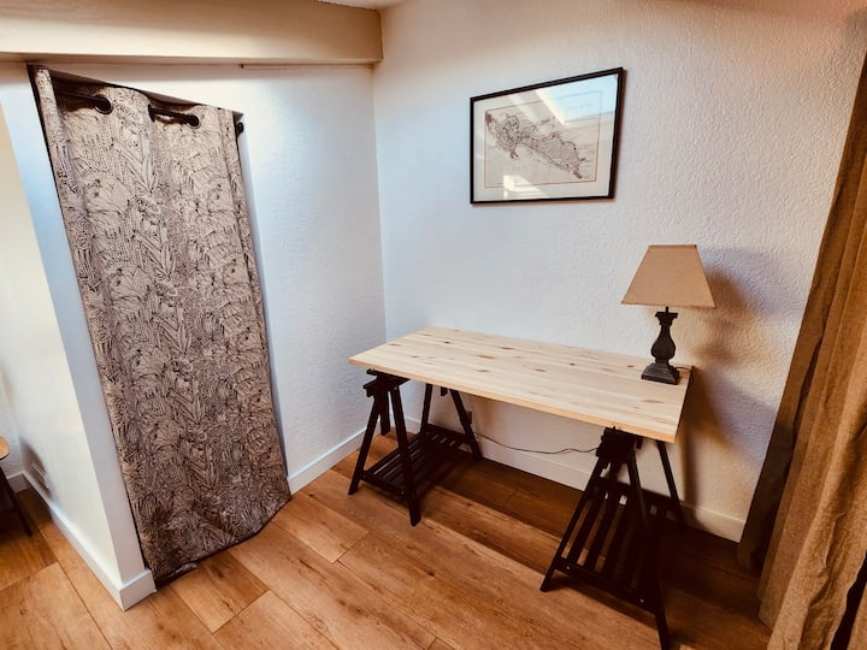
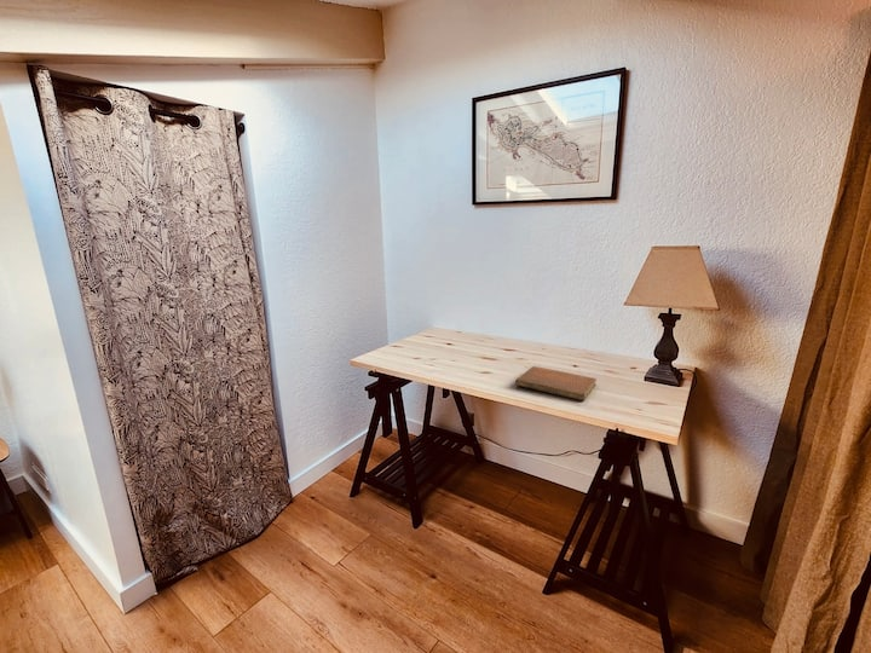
+ notebook [514,365,598,401]
